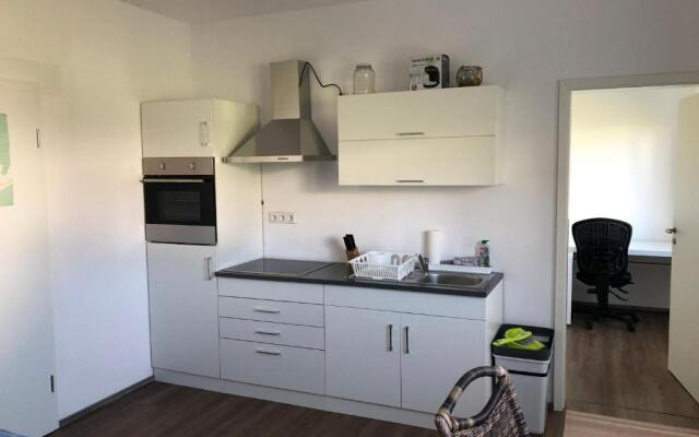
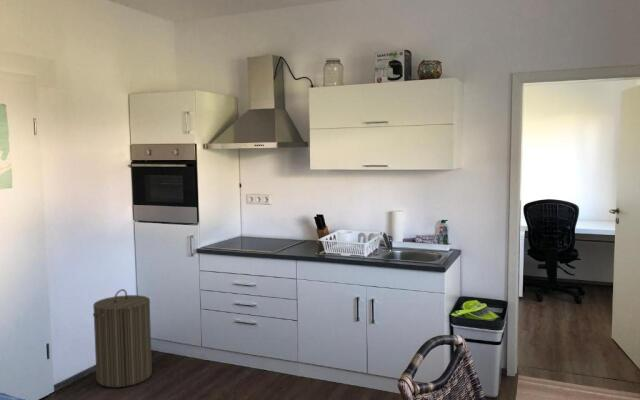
+ laundry hamper [92,288,153,388]
